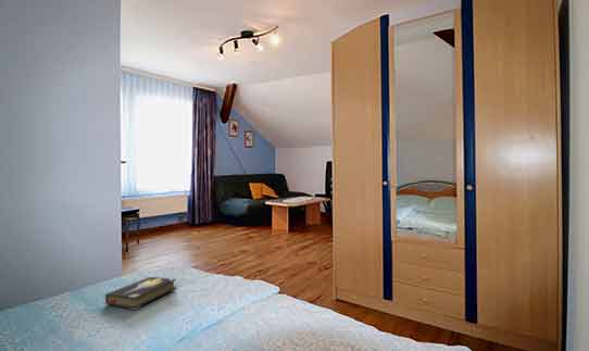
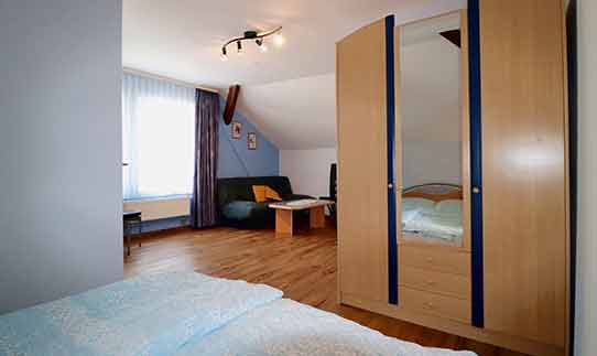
- hardback book [104,276,177,311]
